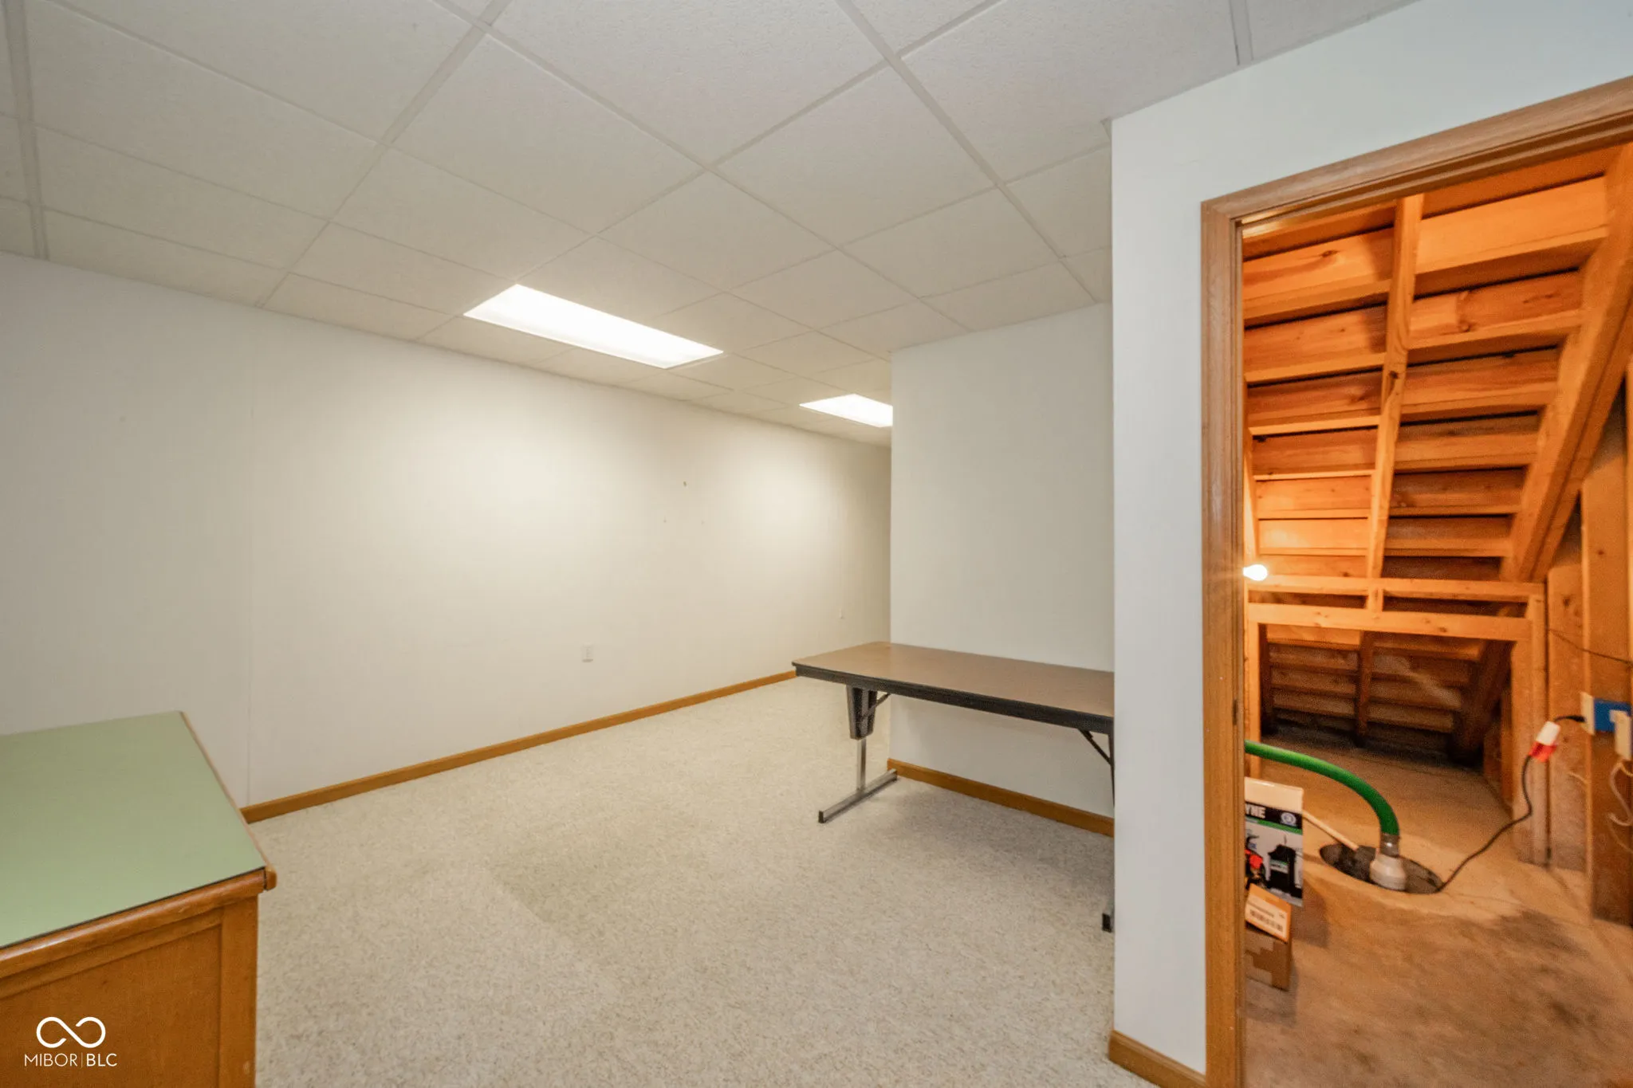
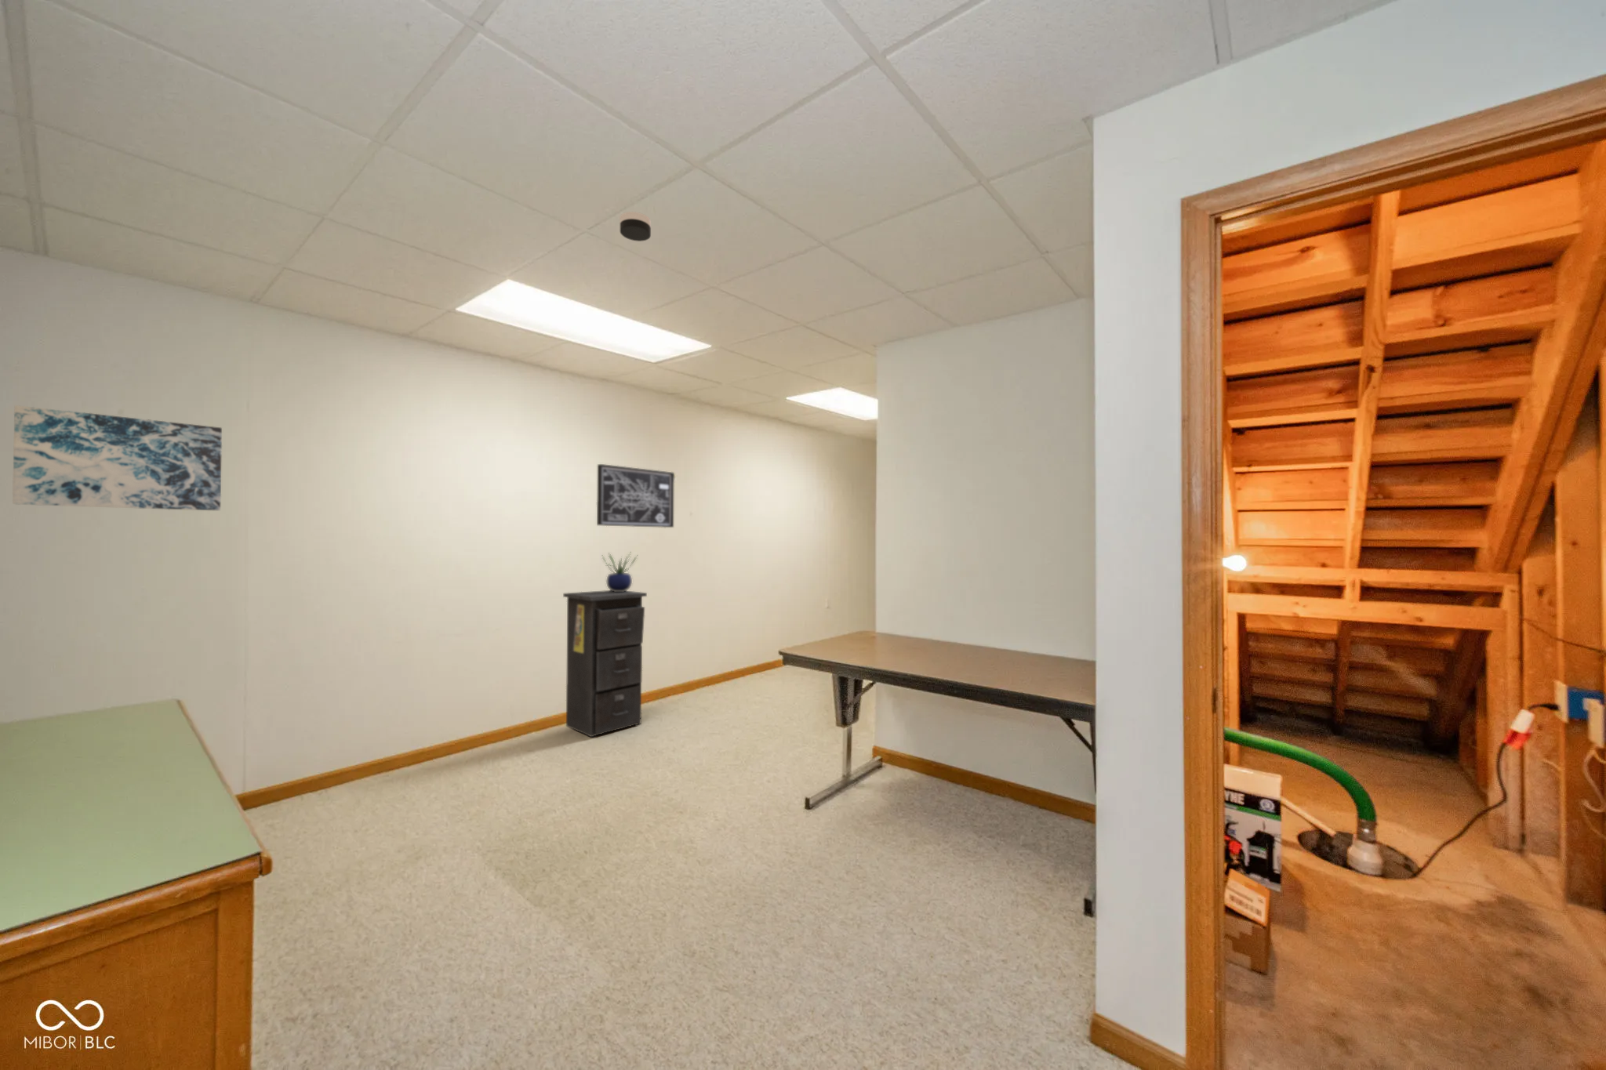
+ wall art [12,405,223,511]
+ potted plant [601,552,639,592]
+ smoke detector [619,211,652,242]
+ filing cabinet [562,590,647,738]
+ wall art [596,463,675,528]
